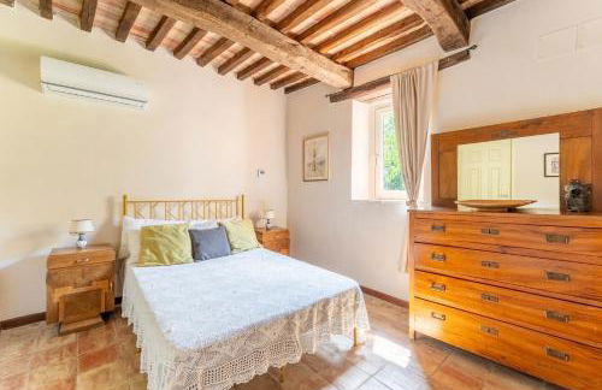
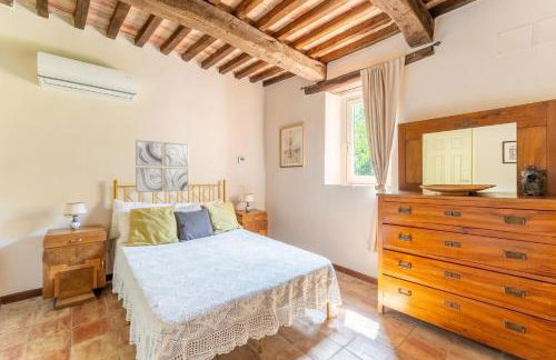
+ wall art [135,139,189,193]
